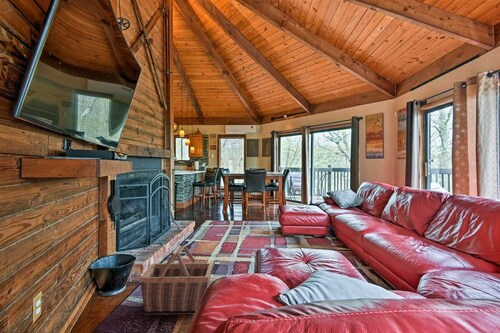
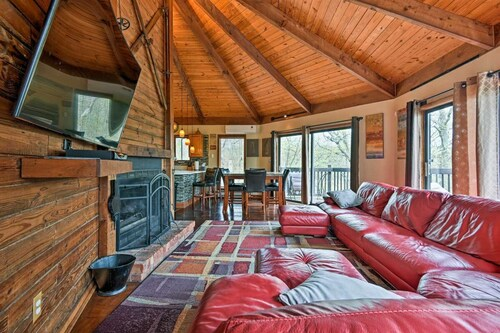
- basket [139,244,213,316]
